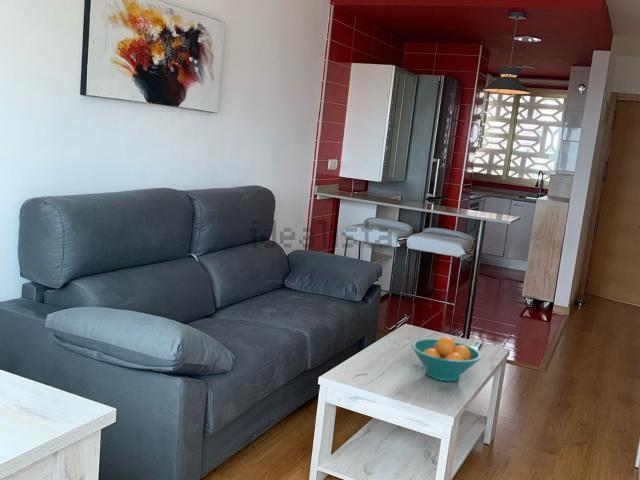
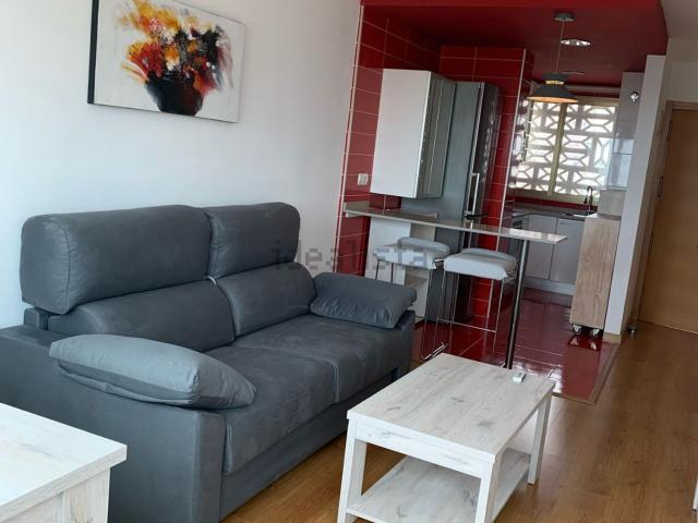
- fruit bowl [410,336,483,382]
